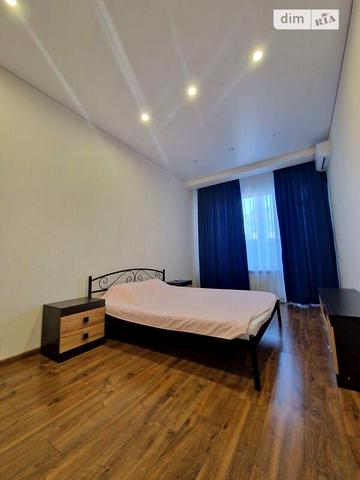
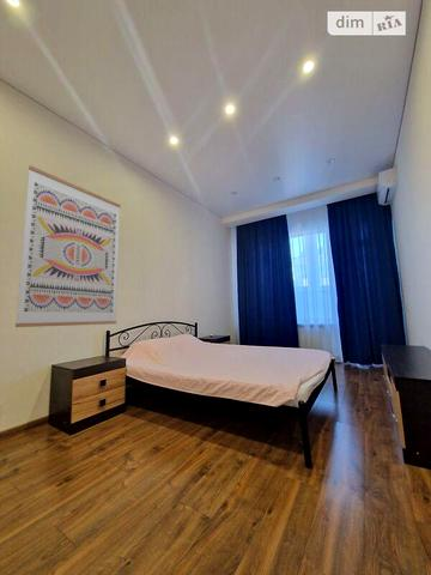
+ wall art [14,164,121,328]
